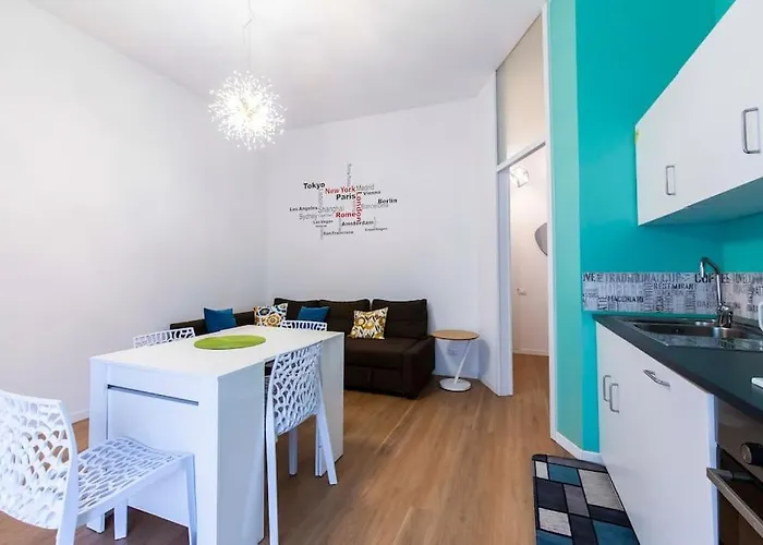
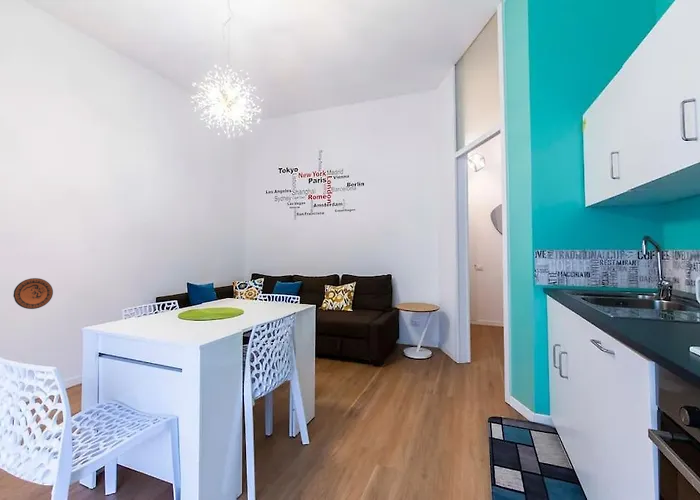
+ decorative plate [12,277,54,310]
